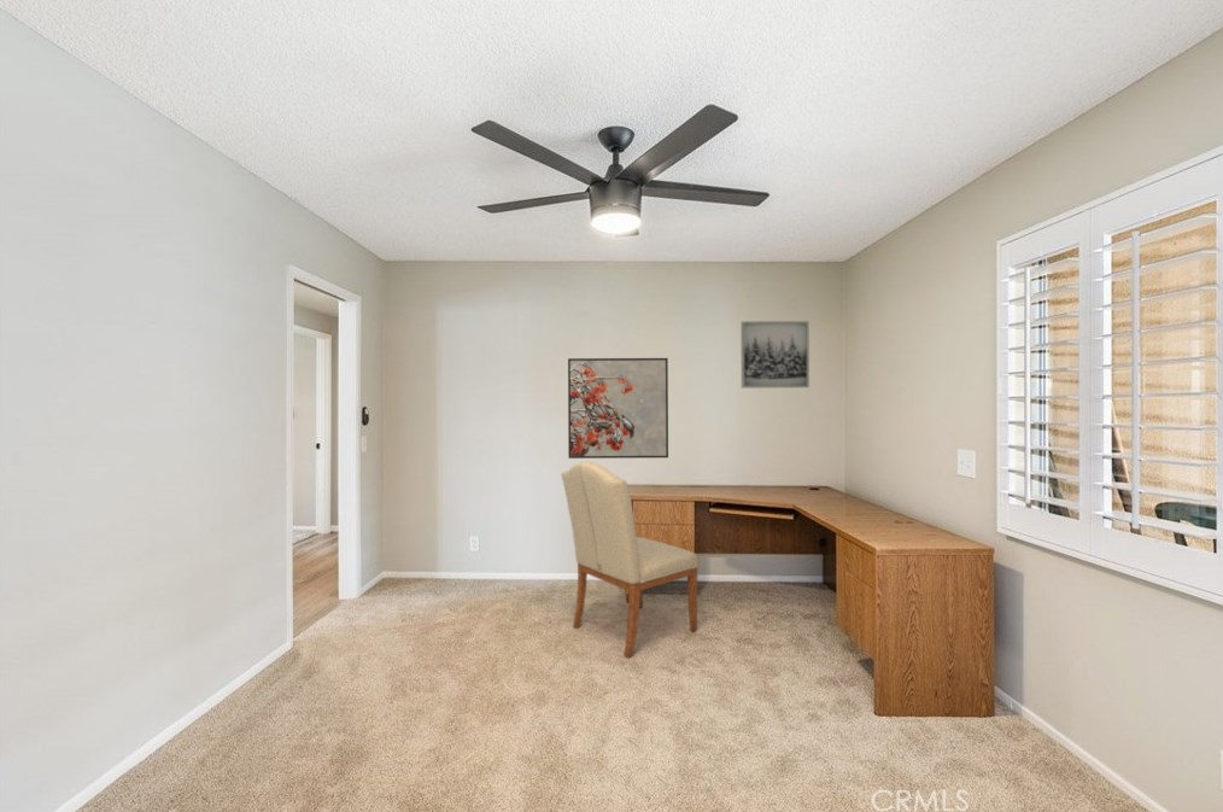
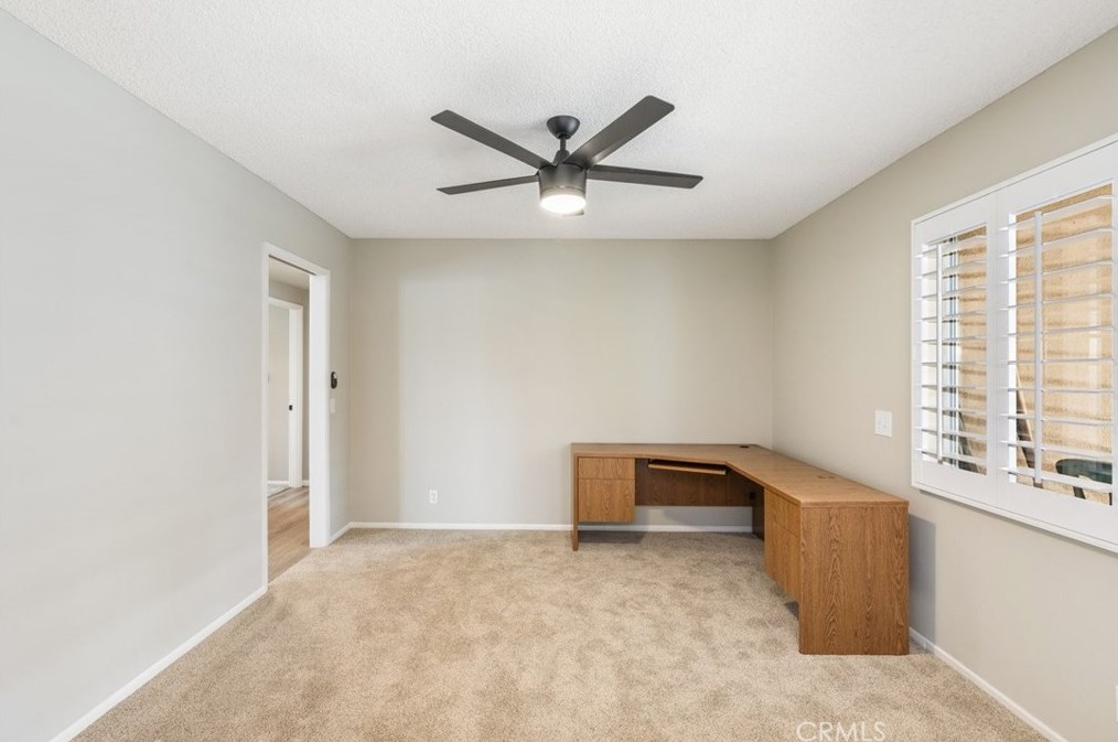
- chair [560,461,700,660]
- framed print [567,357,669,460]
- wall art [739,320,811,389]
